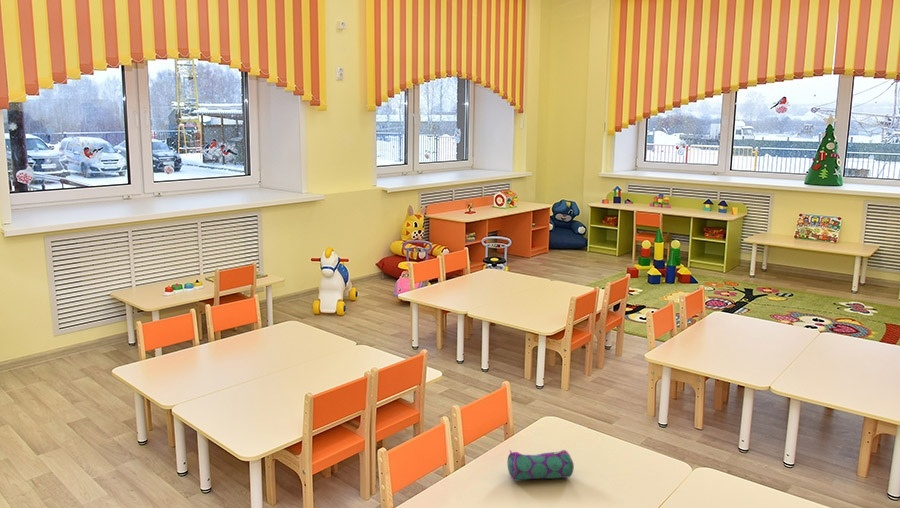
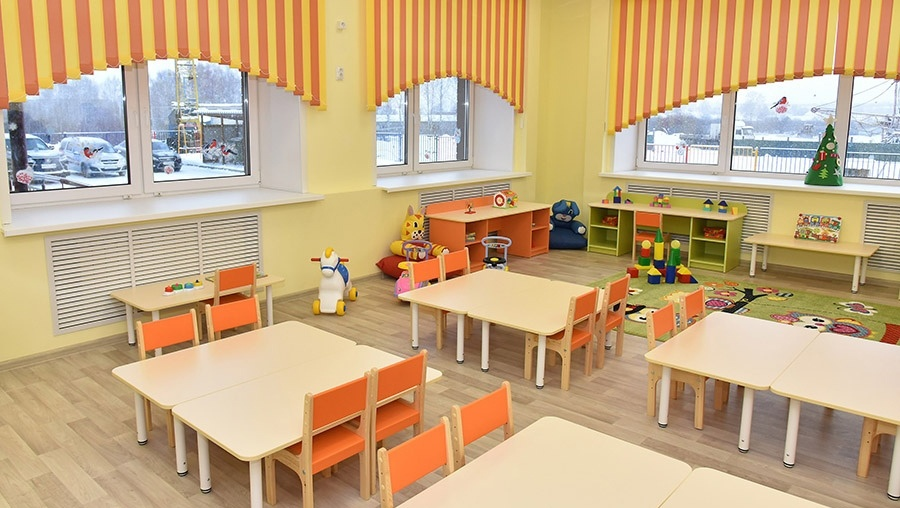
- pencil case [507,449,575,480]
